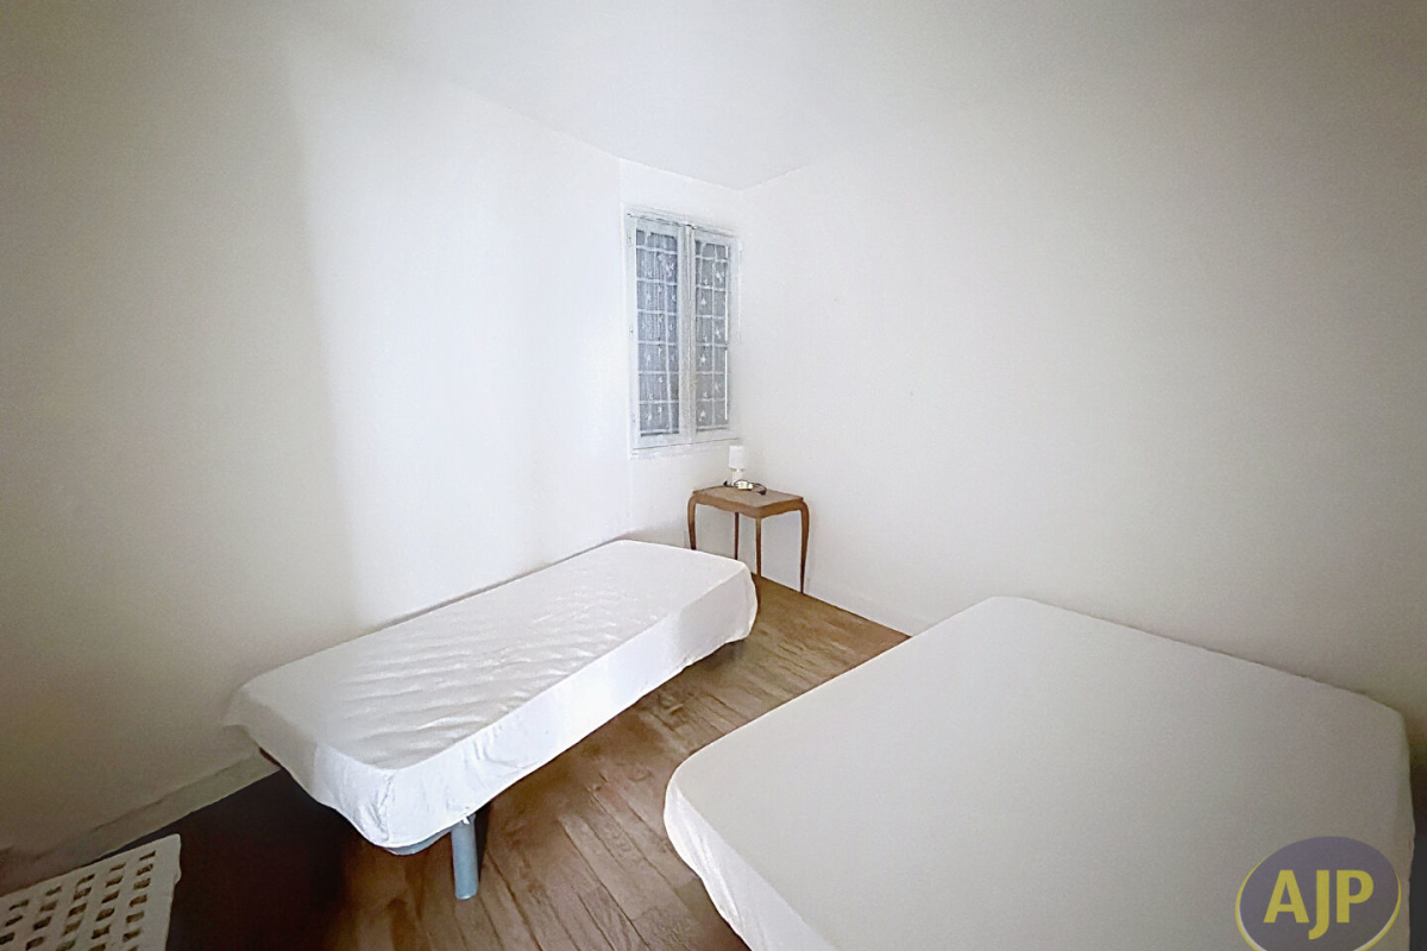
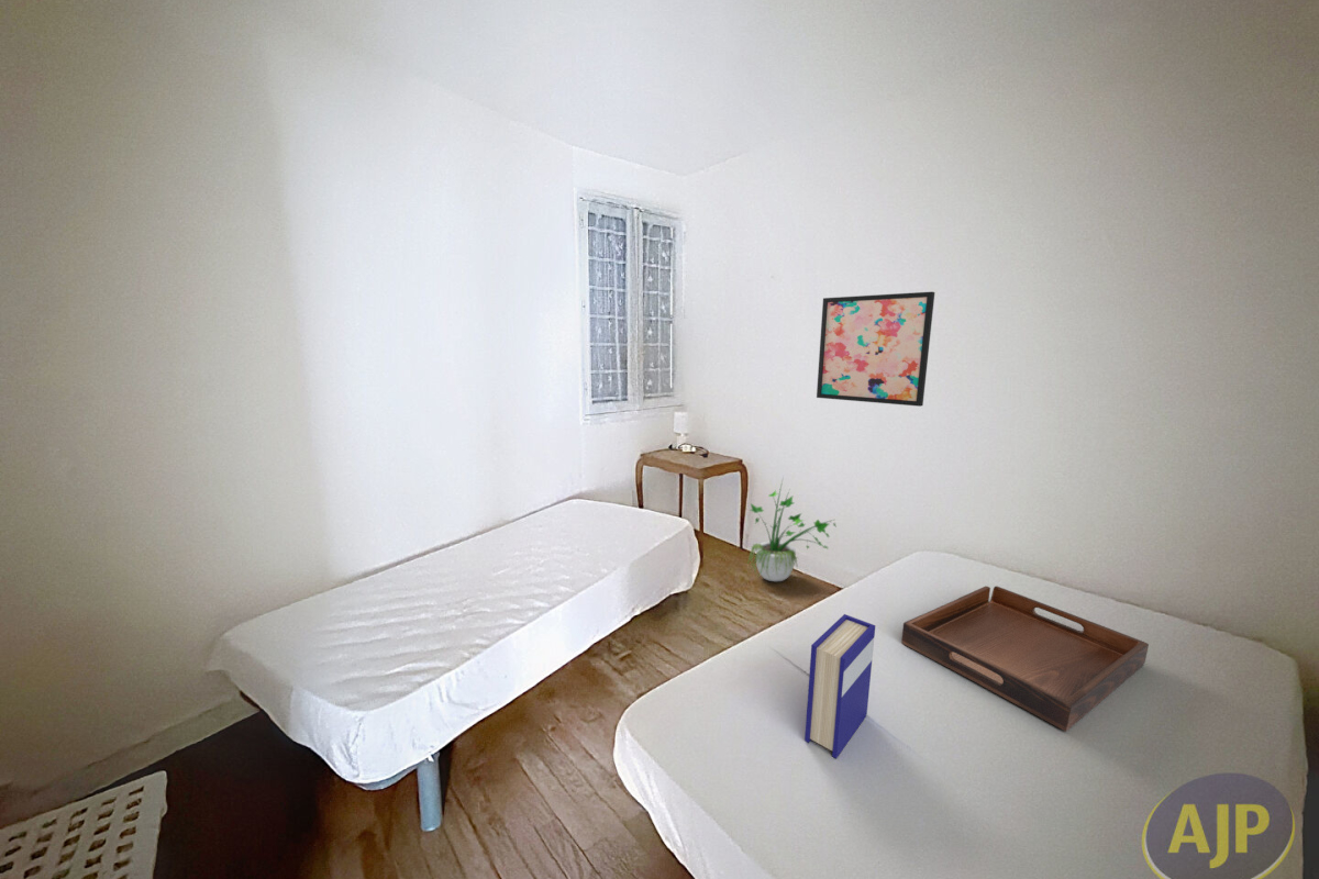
+ potted plant [747,476,838,582]
+ serving tray [900,585,1150,732]
+ wall art [816,291,935,408]
+ hardback book [803,613,876,759]
